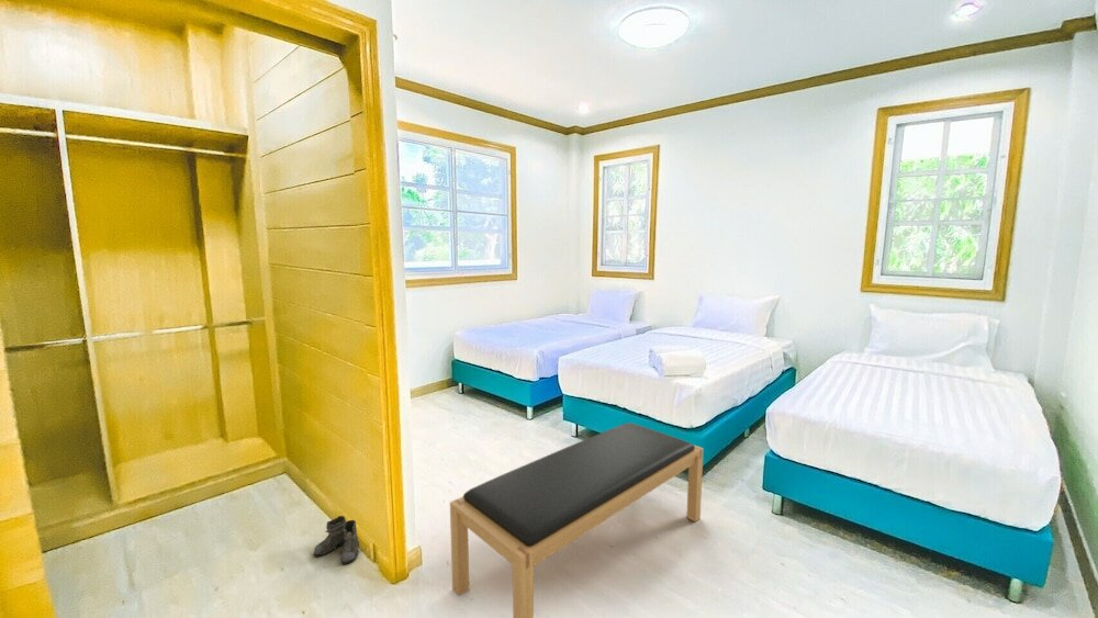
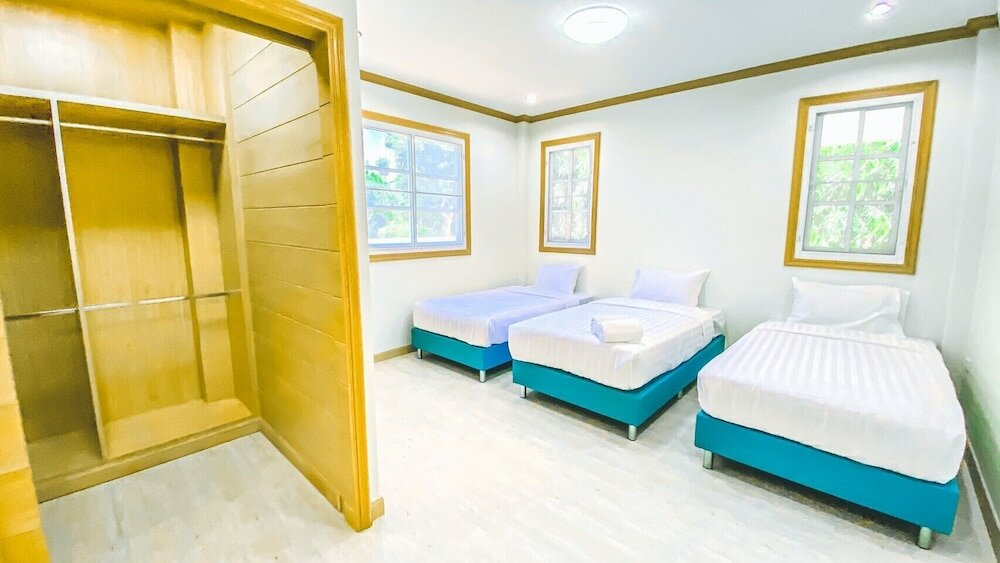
- bench [449,422,704,618]
- boots [313,515,366,565]
